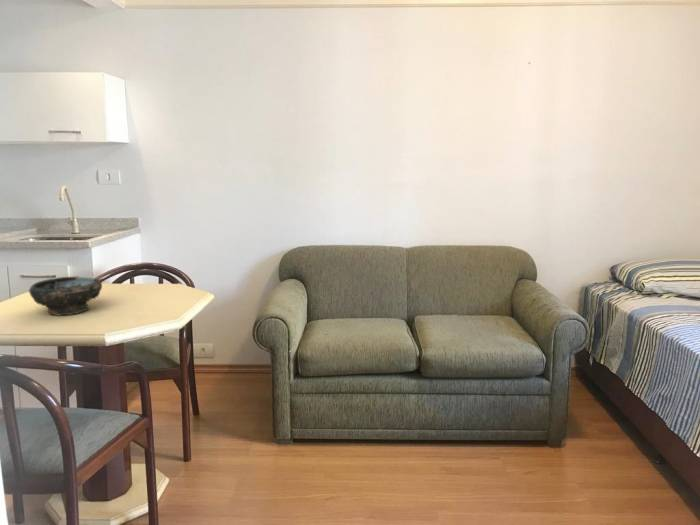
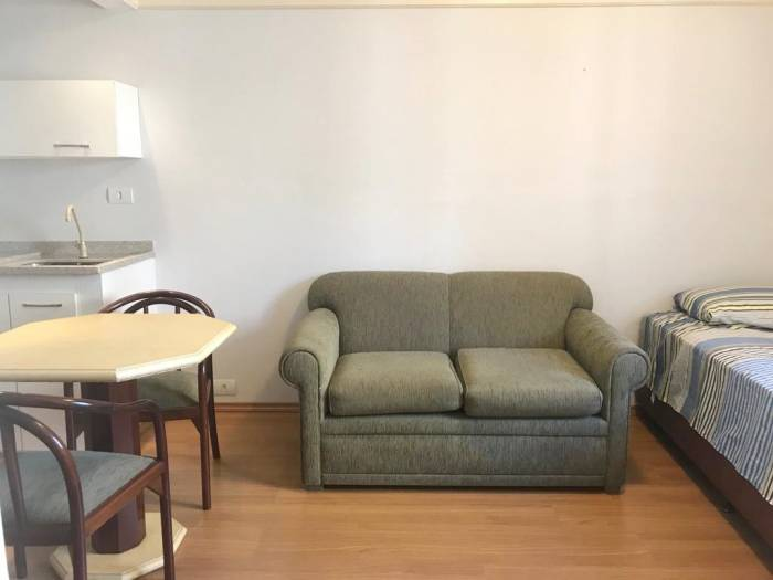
- bowl [28,276,103,317]
